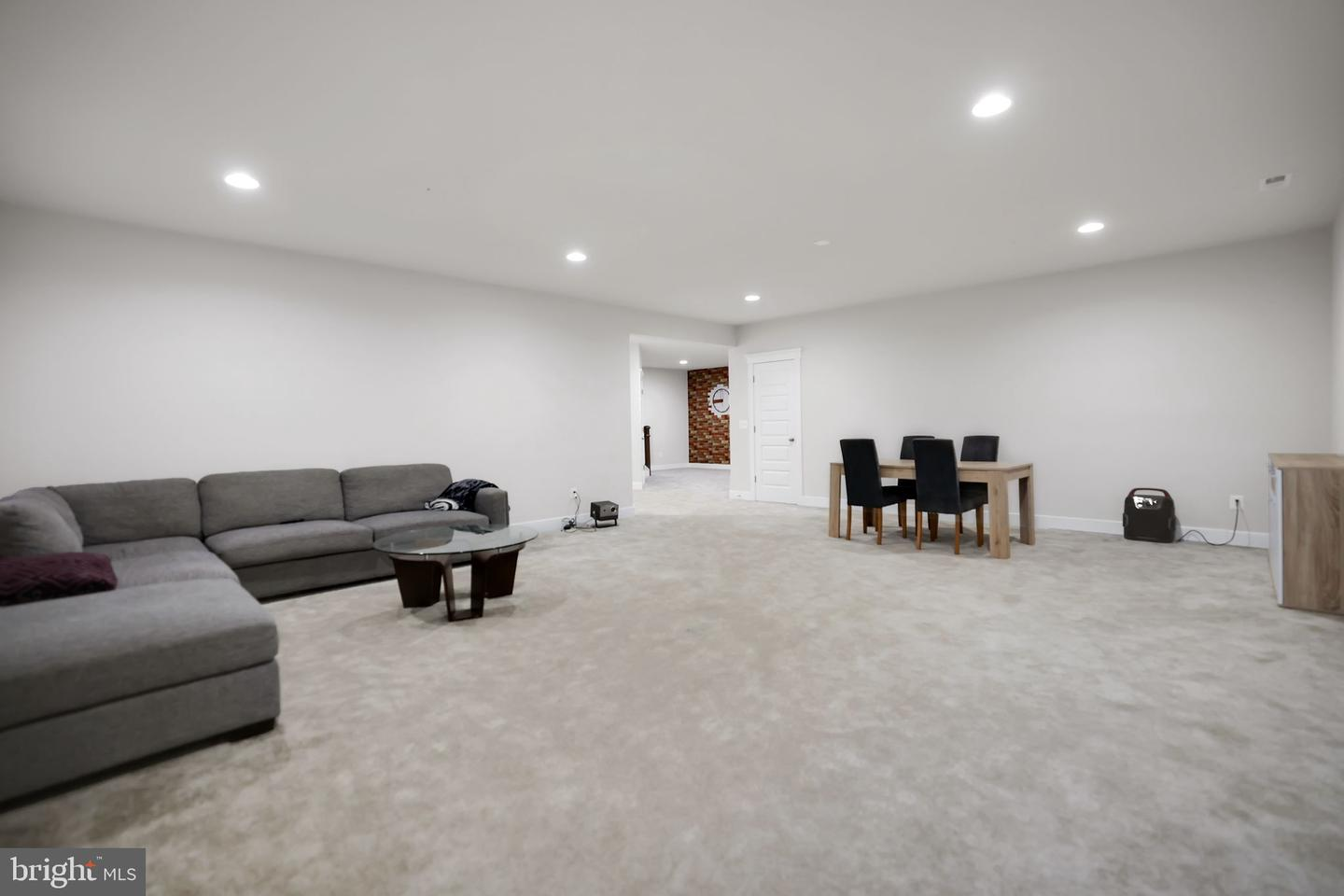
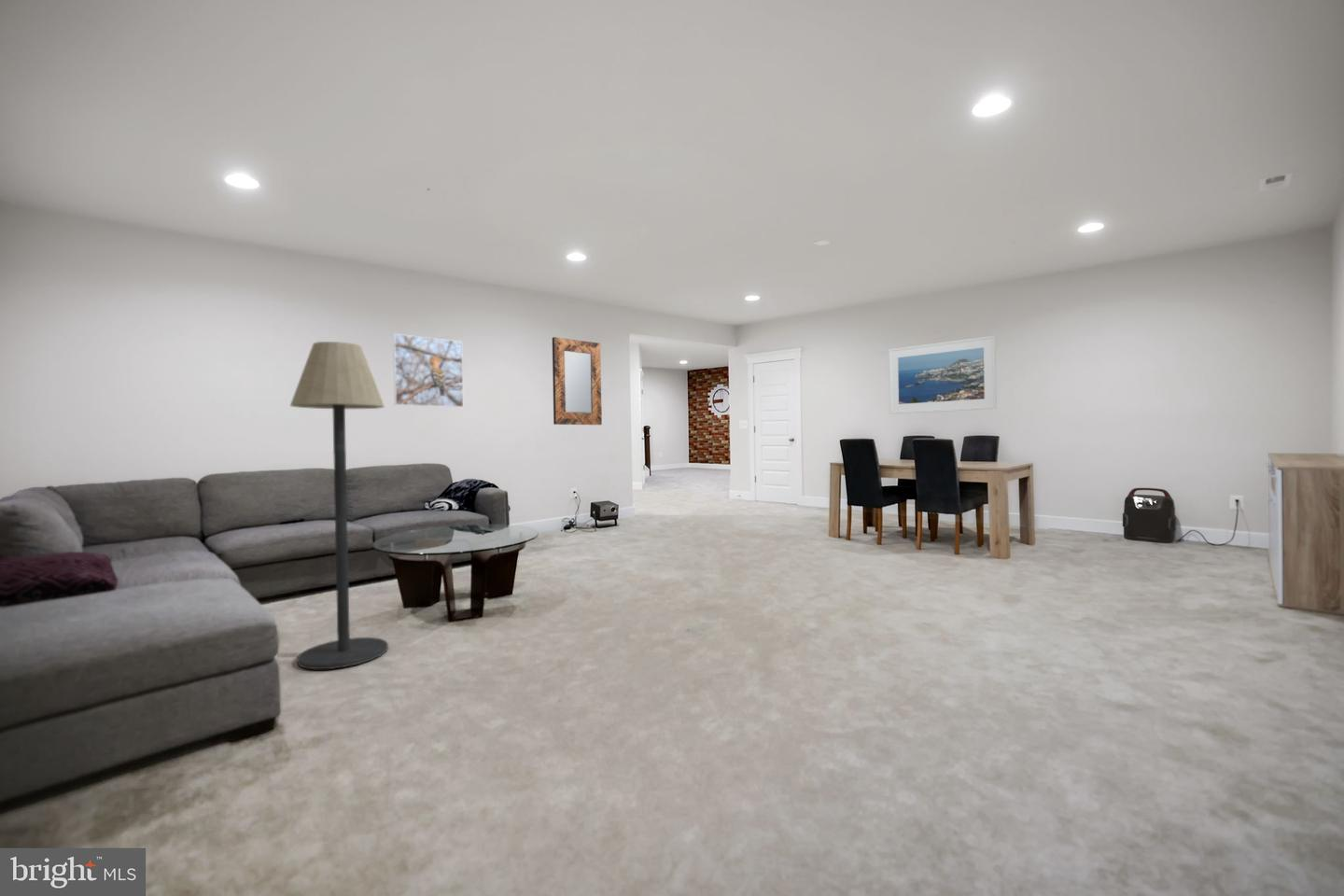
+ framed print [392,333,465,408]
+ home mirror [552,336,603,426]
+ floor lamp [289,341,389,670]
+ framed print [888,335,998,415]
